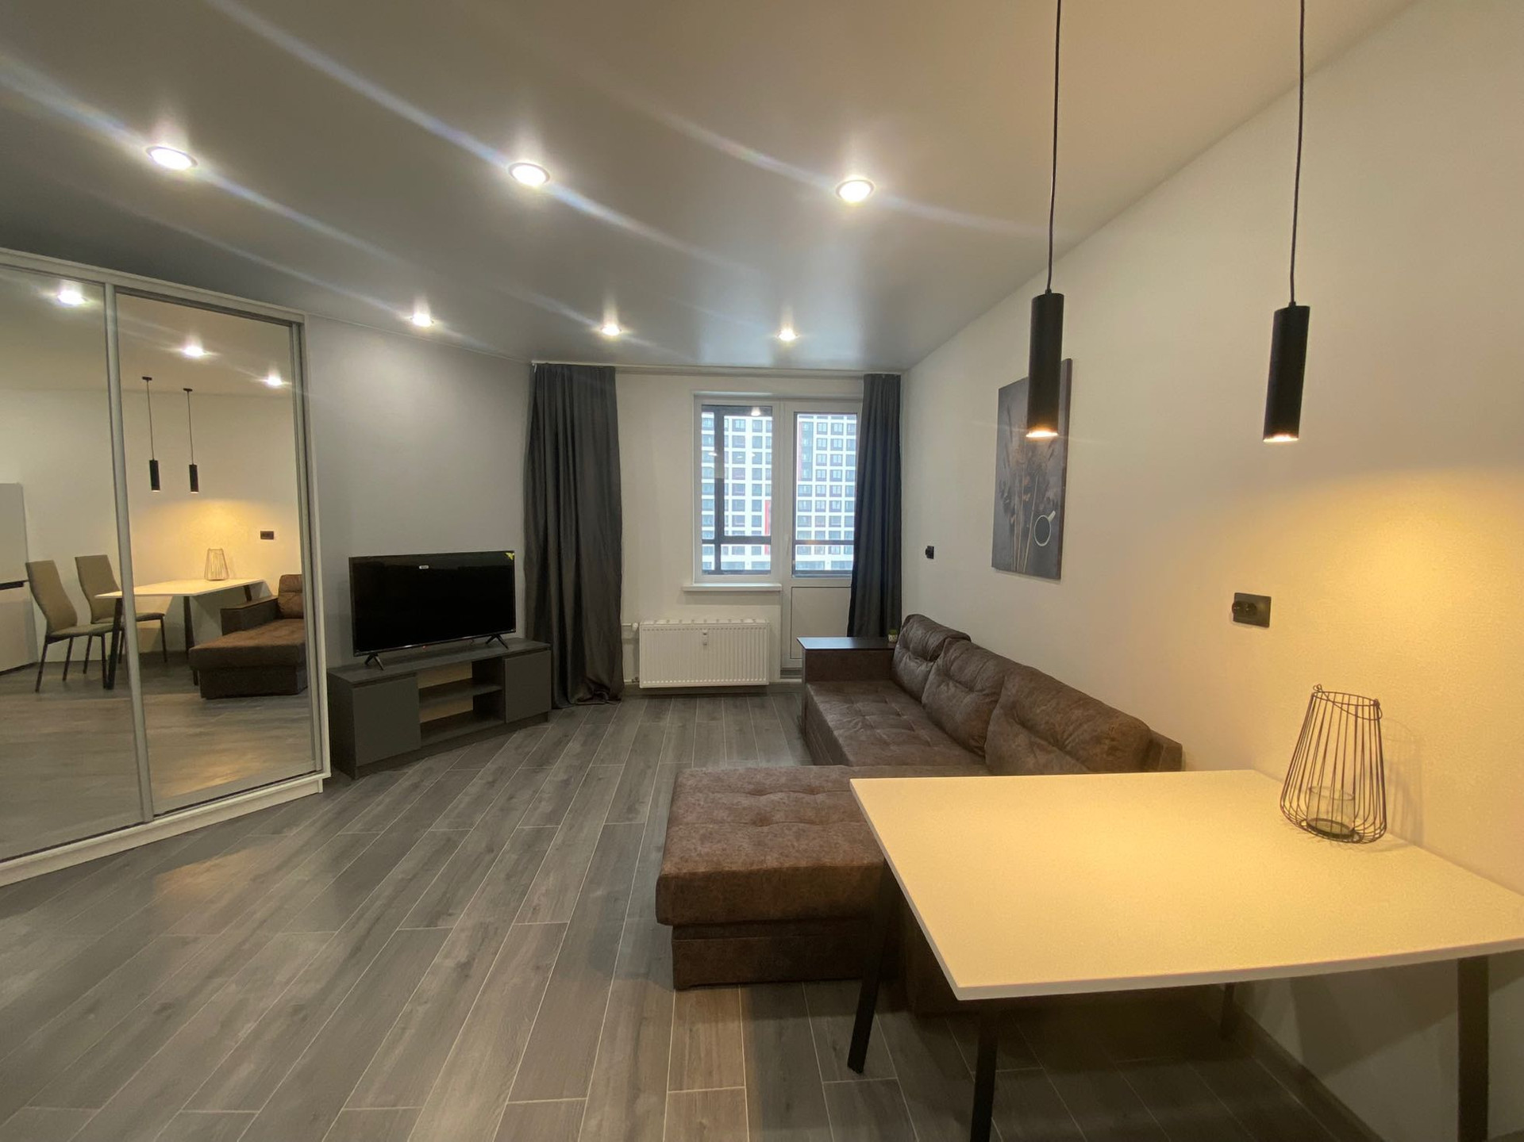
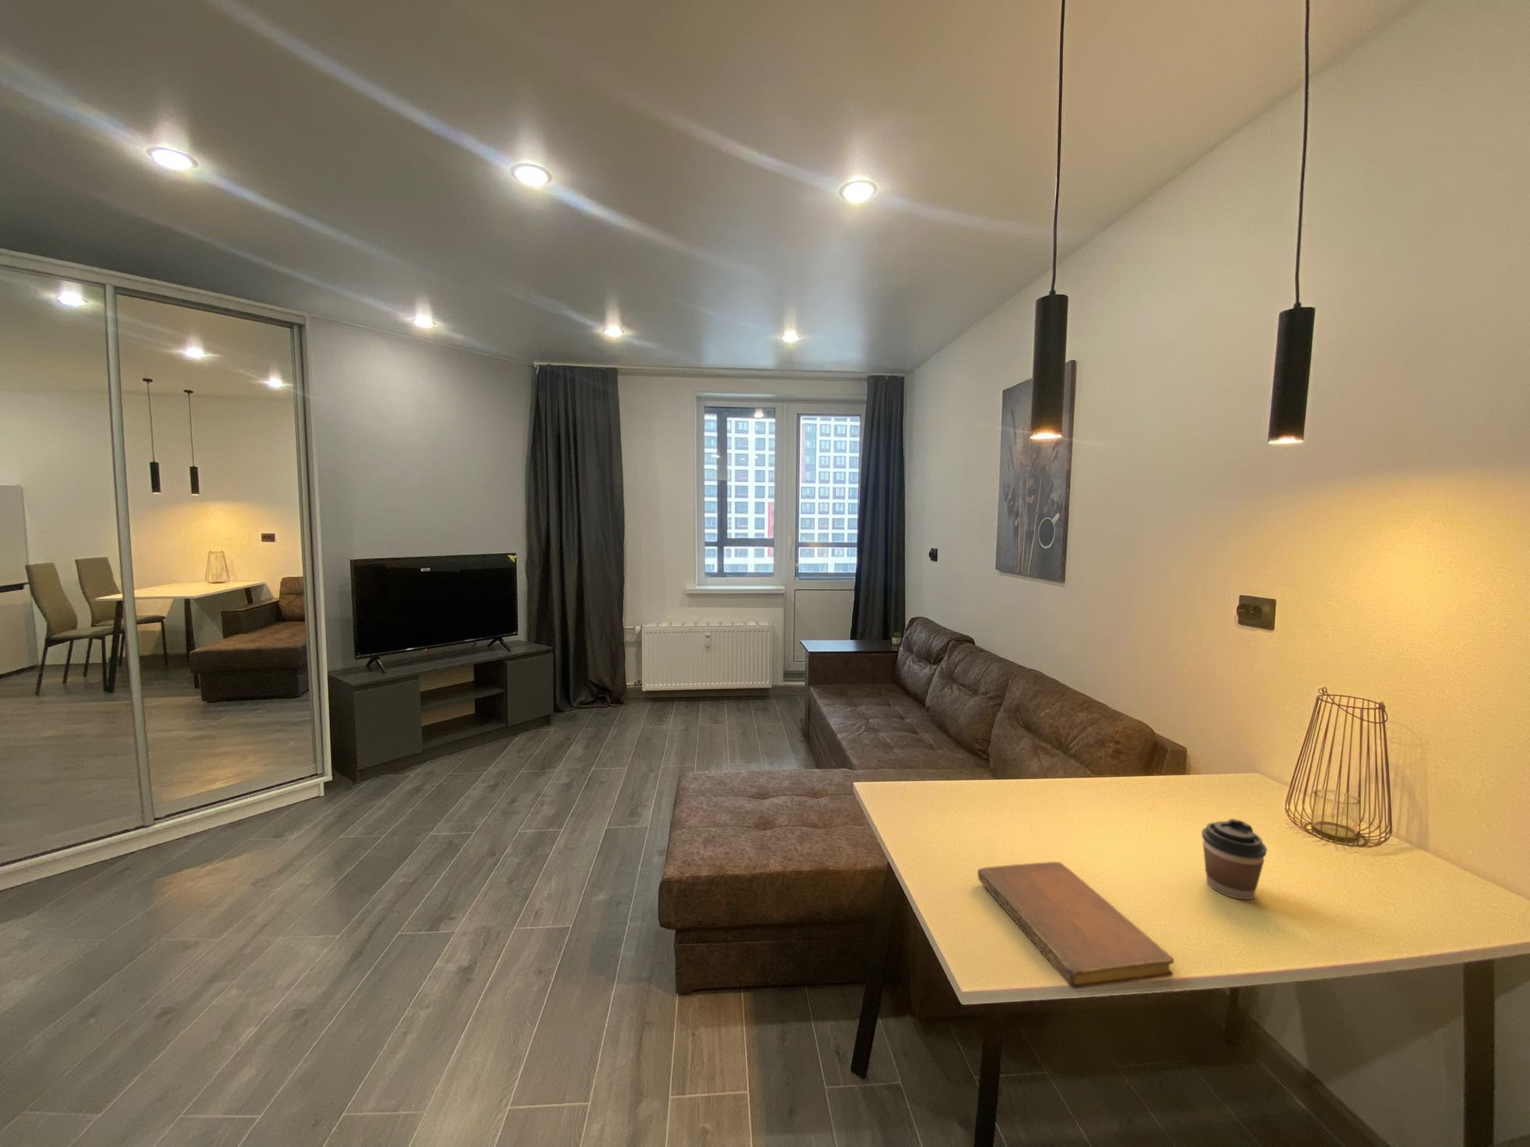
+ notebook [977,861,1175,990]
+ coffee cup [1201,818,1267,901]
